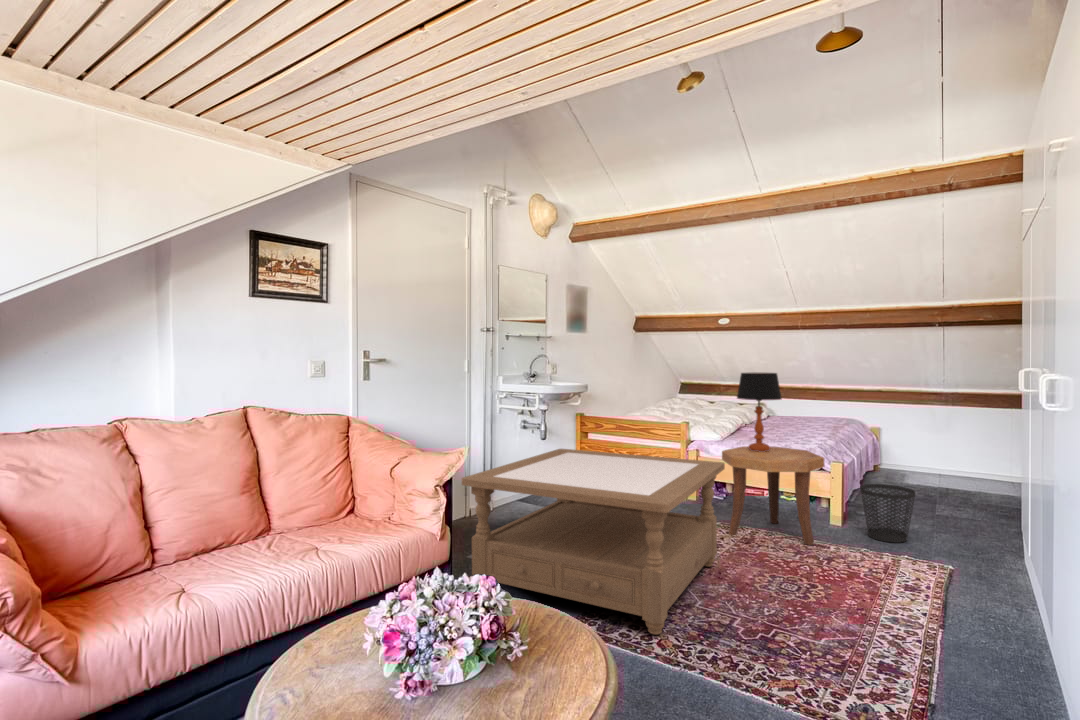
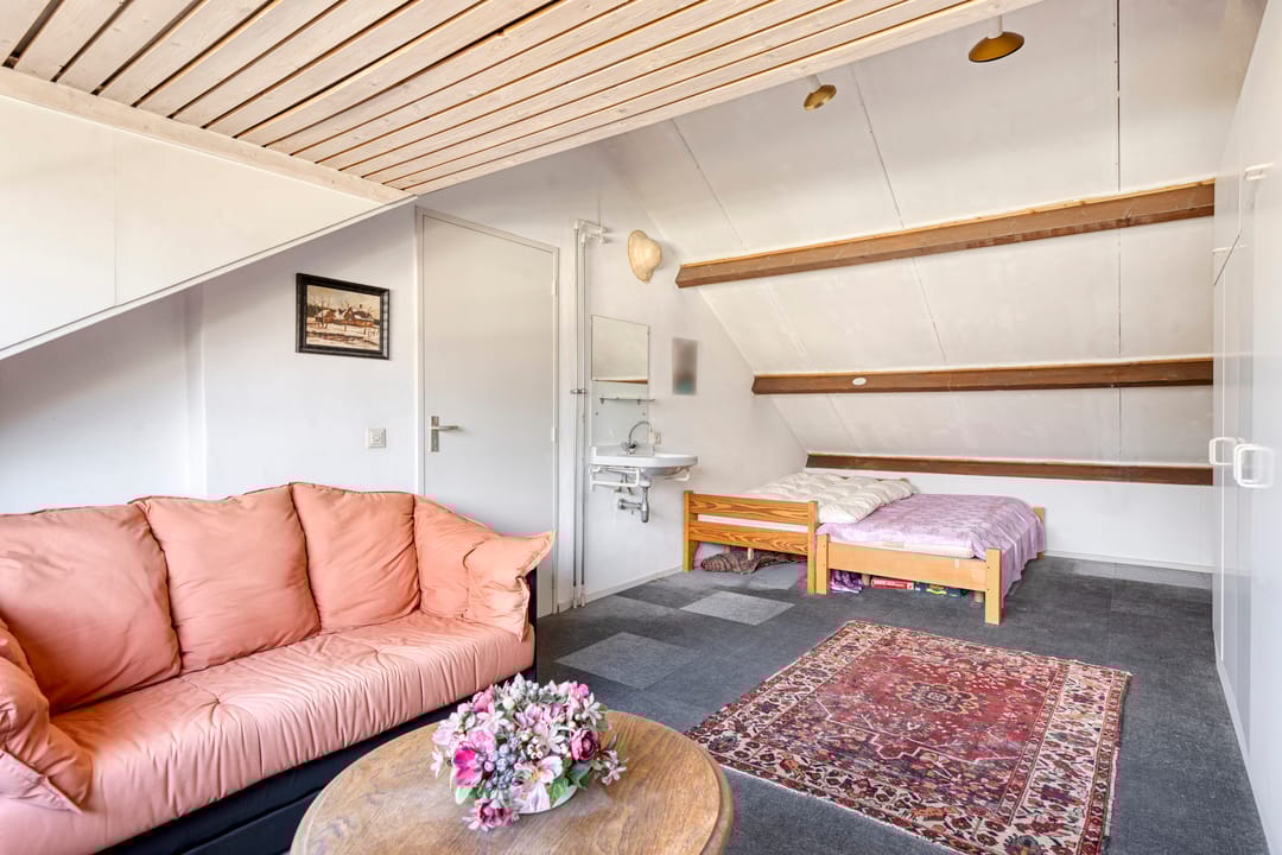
- side table [721,445,825,546]
- table lamp [736,372,783,452]
- wastebasket [859,483,917,544]
- coffee table [461,448,726,636]
